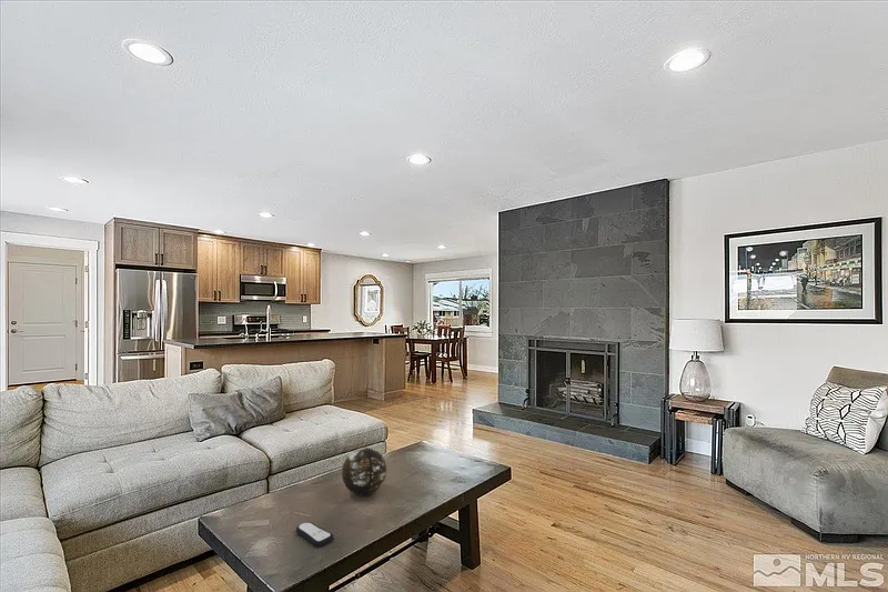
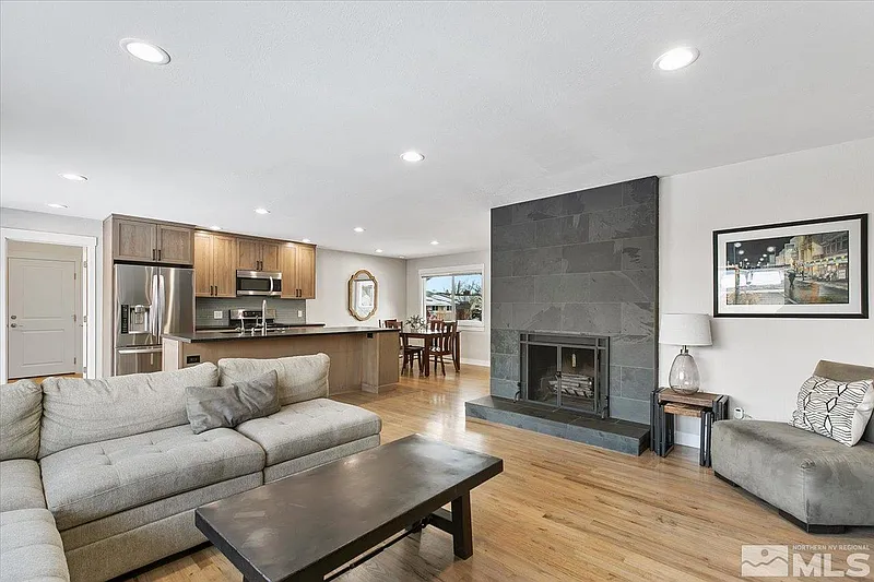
- decorative orb [341,446,387,496]
- remote control [295,521,334,548]
